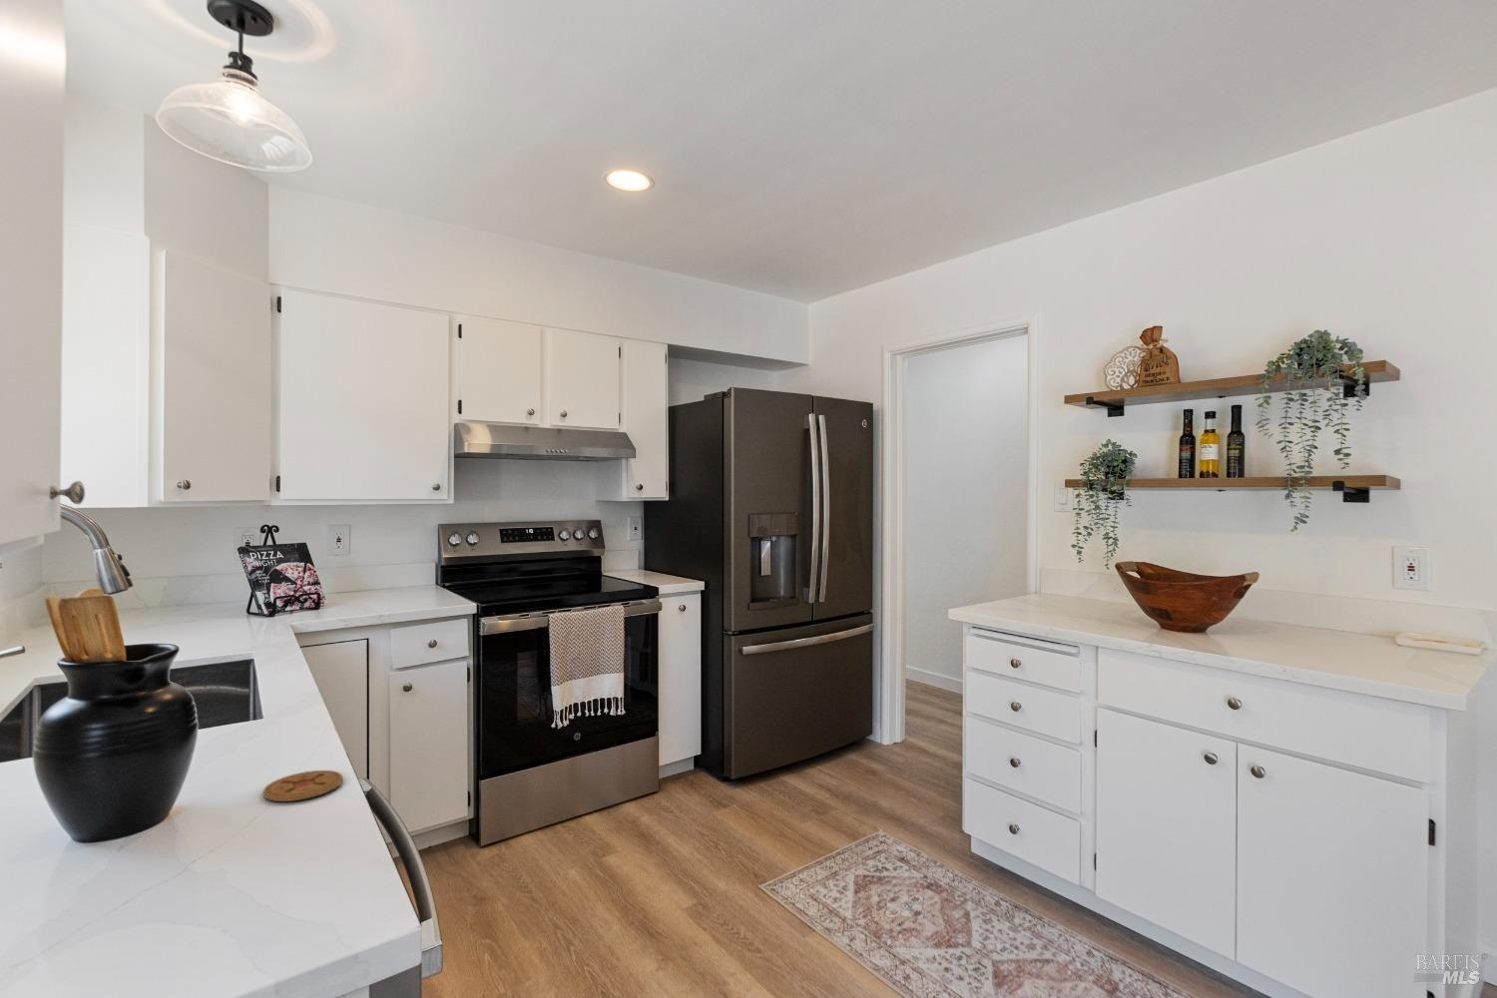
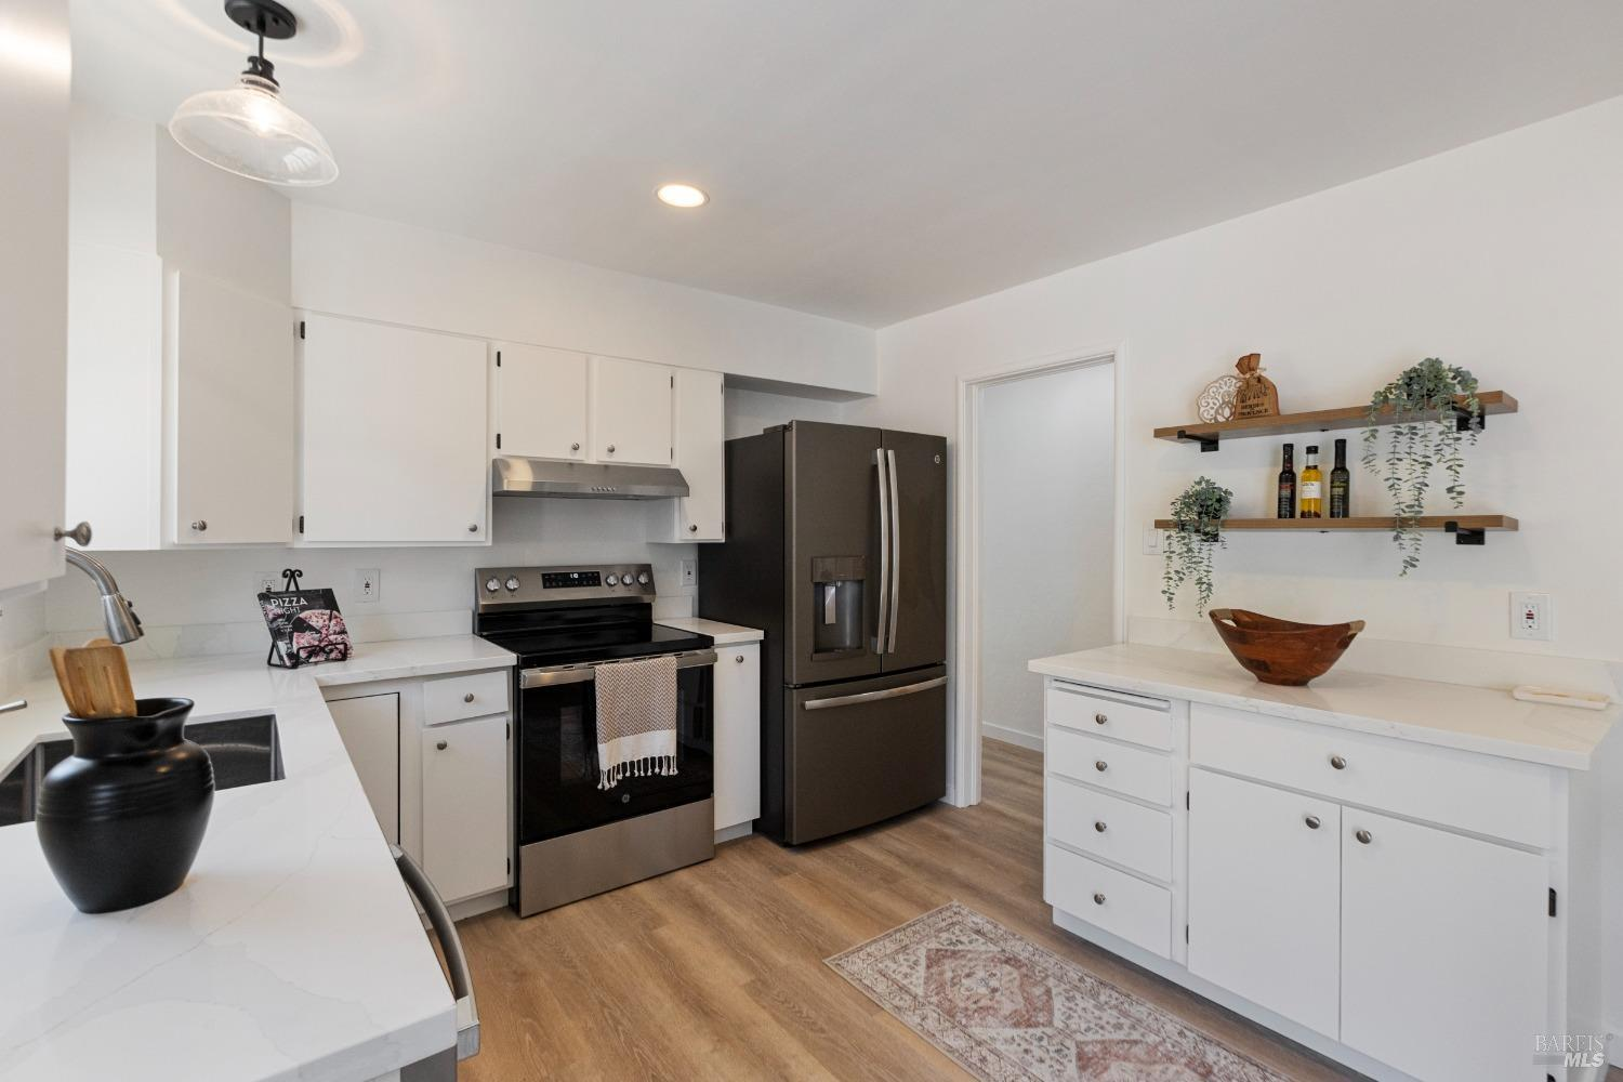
- coaster [263,770,343,802]
